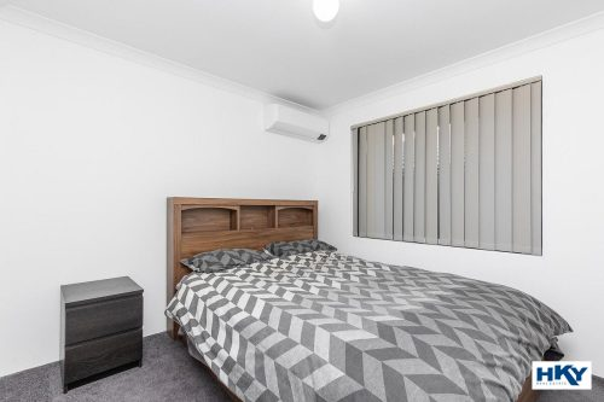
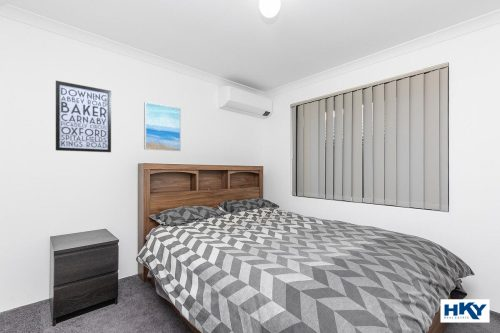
+ wall art [143,101,182,152]
+ wall art [55,80,112,153]
